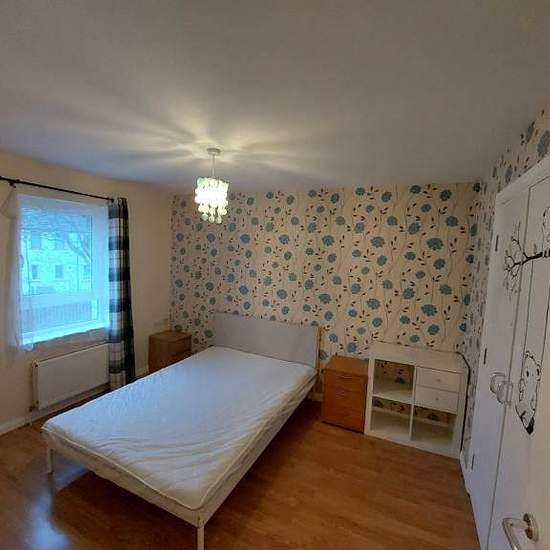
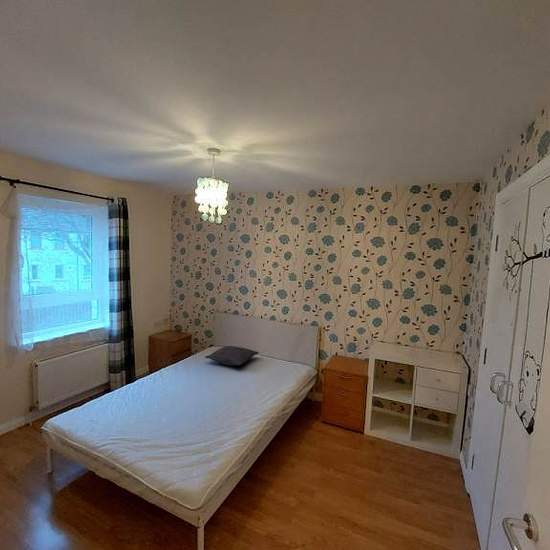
+ pillow [204,345,260,367]
